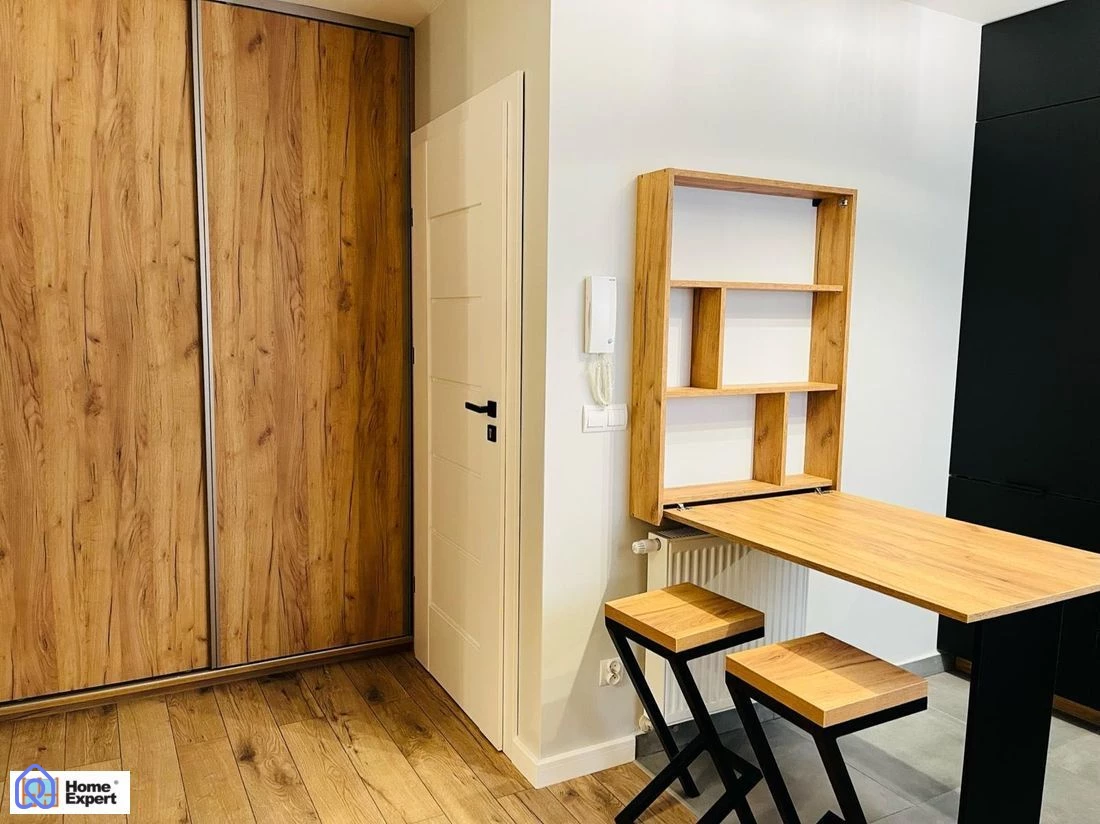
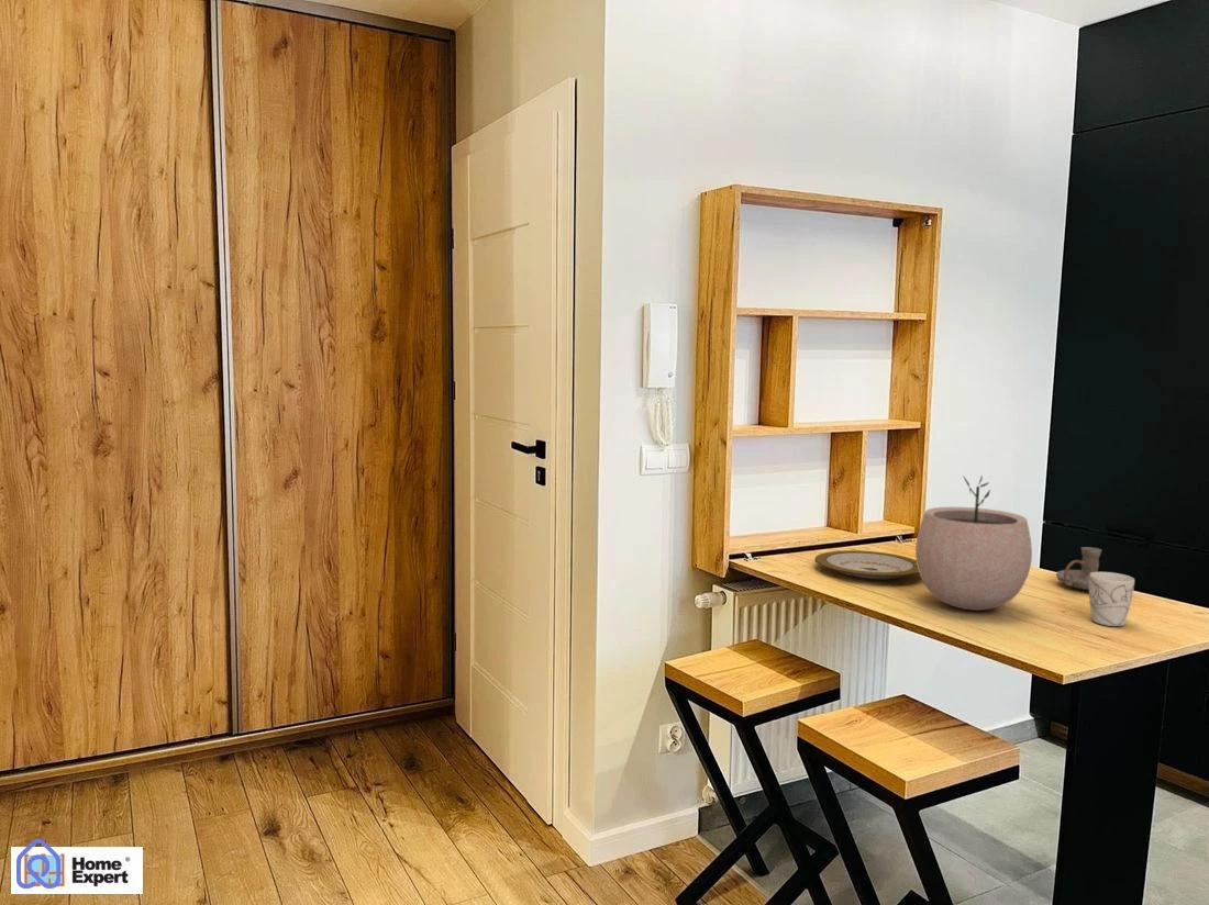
+ mug [1088,571,1135,627]
+ plant pot [914,474,1033,612]
+ candle holder [1055,546,1102,591]
+ plate [814,549,920,581]
